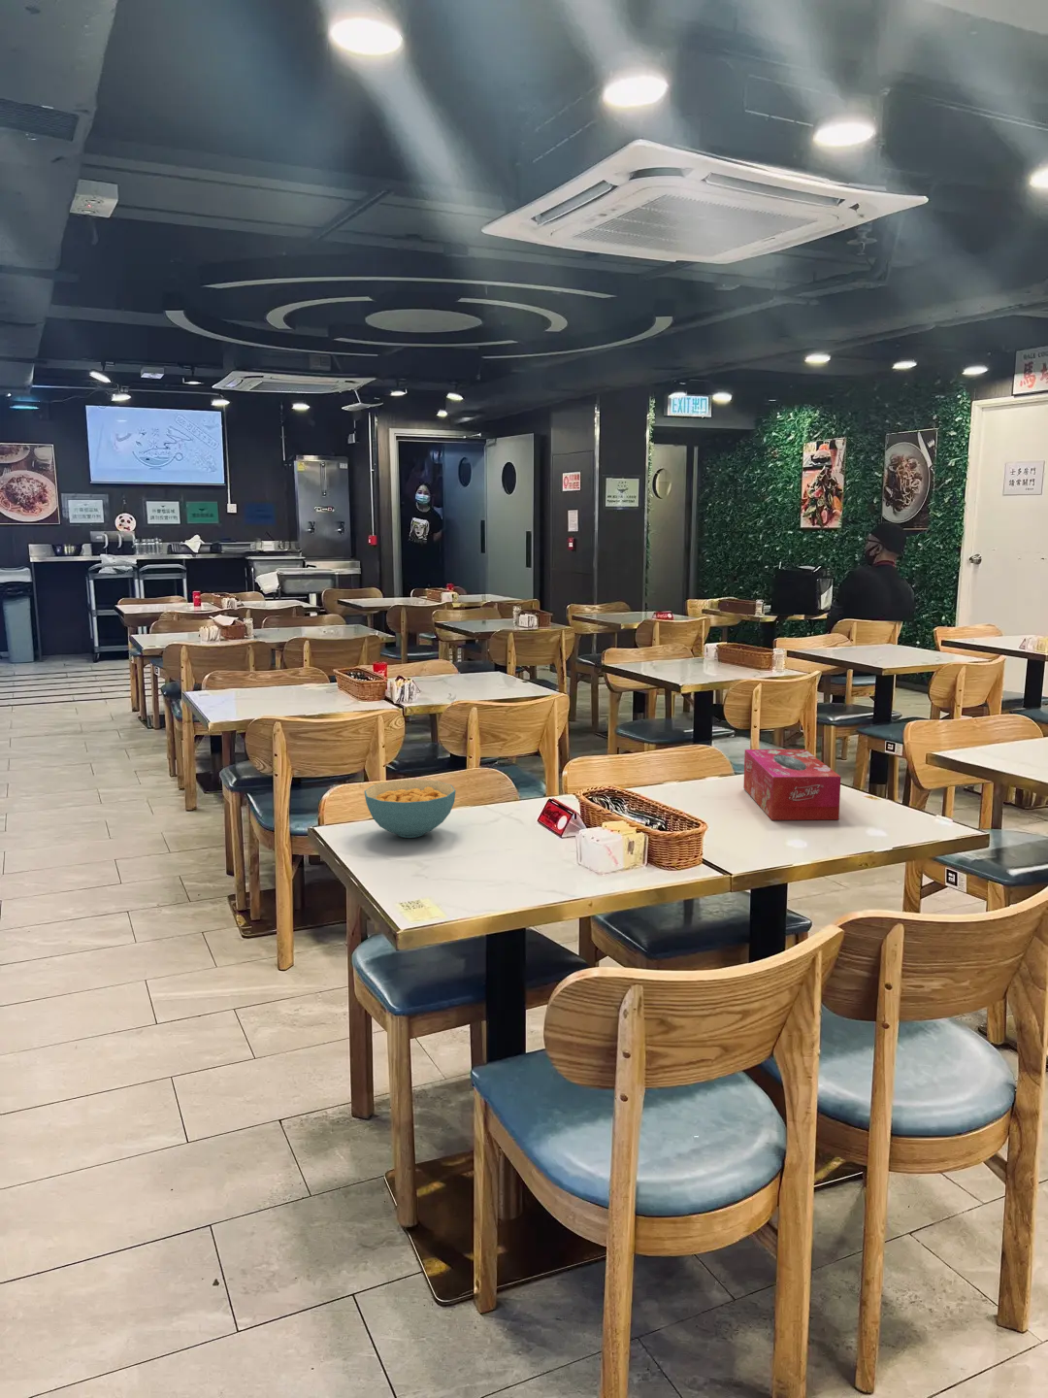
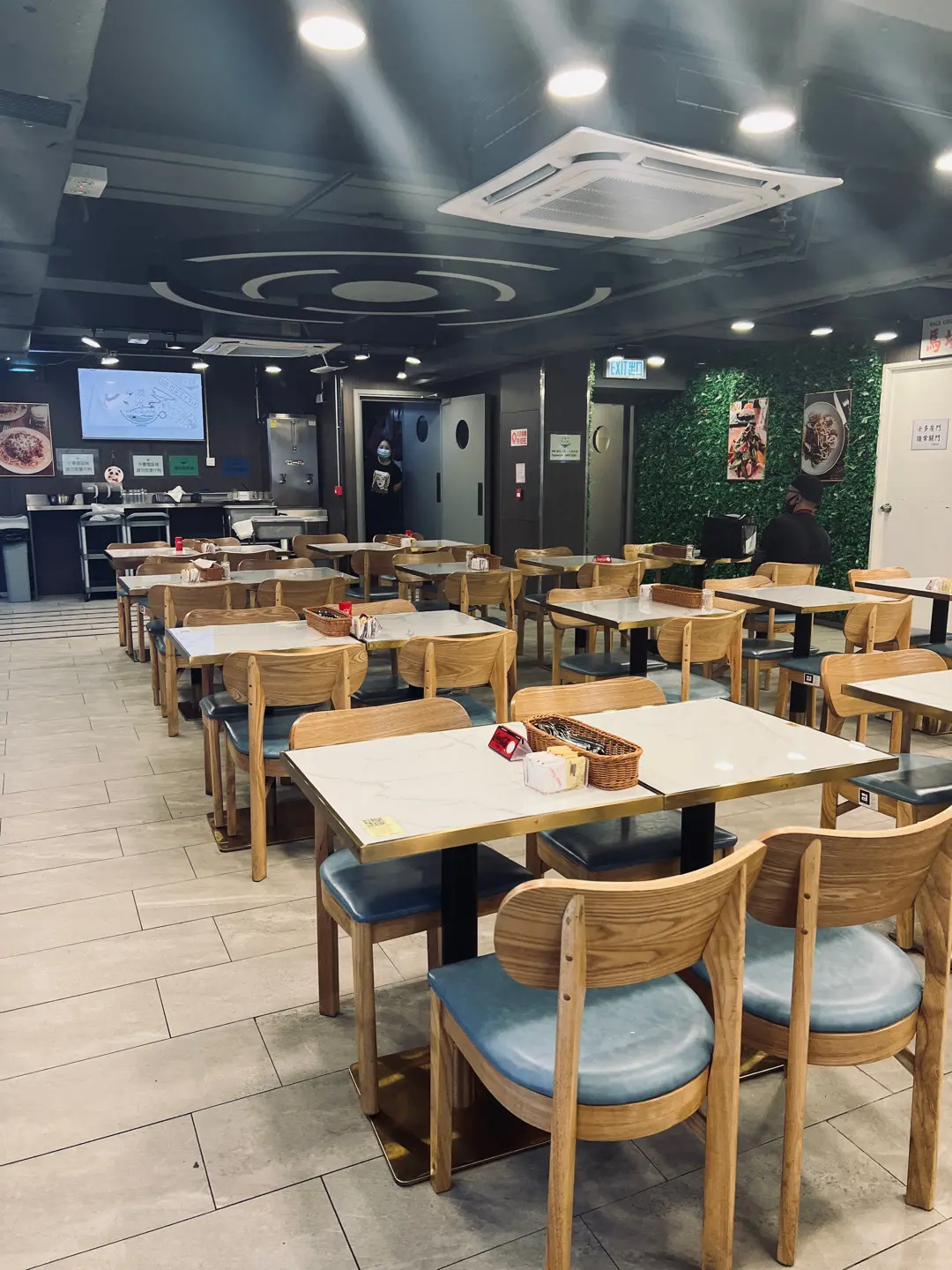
- cereal bowl [363,778,457,839]
- tissue box [742,749,842,821]
